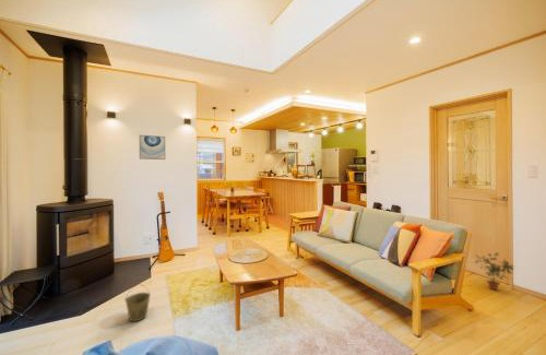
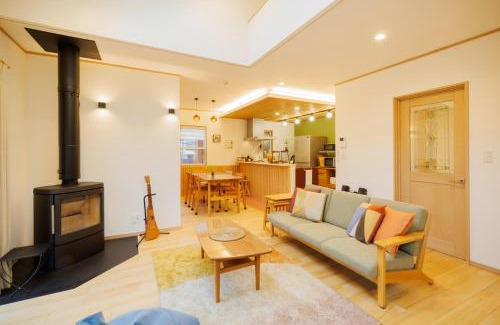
- wall art [139,134,166,161]
- bucket [124,283,152,322]
- potted plant [474,251,514,292]
